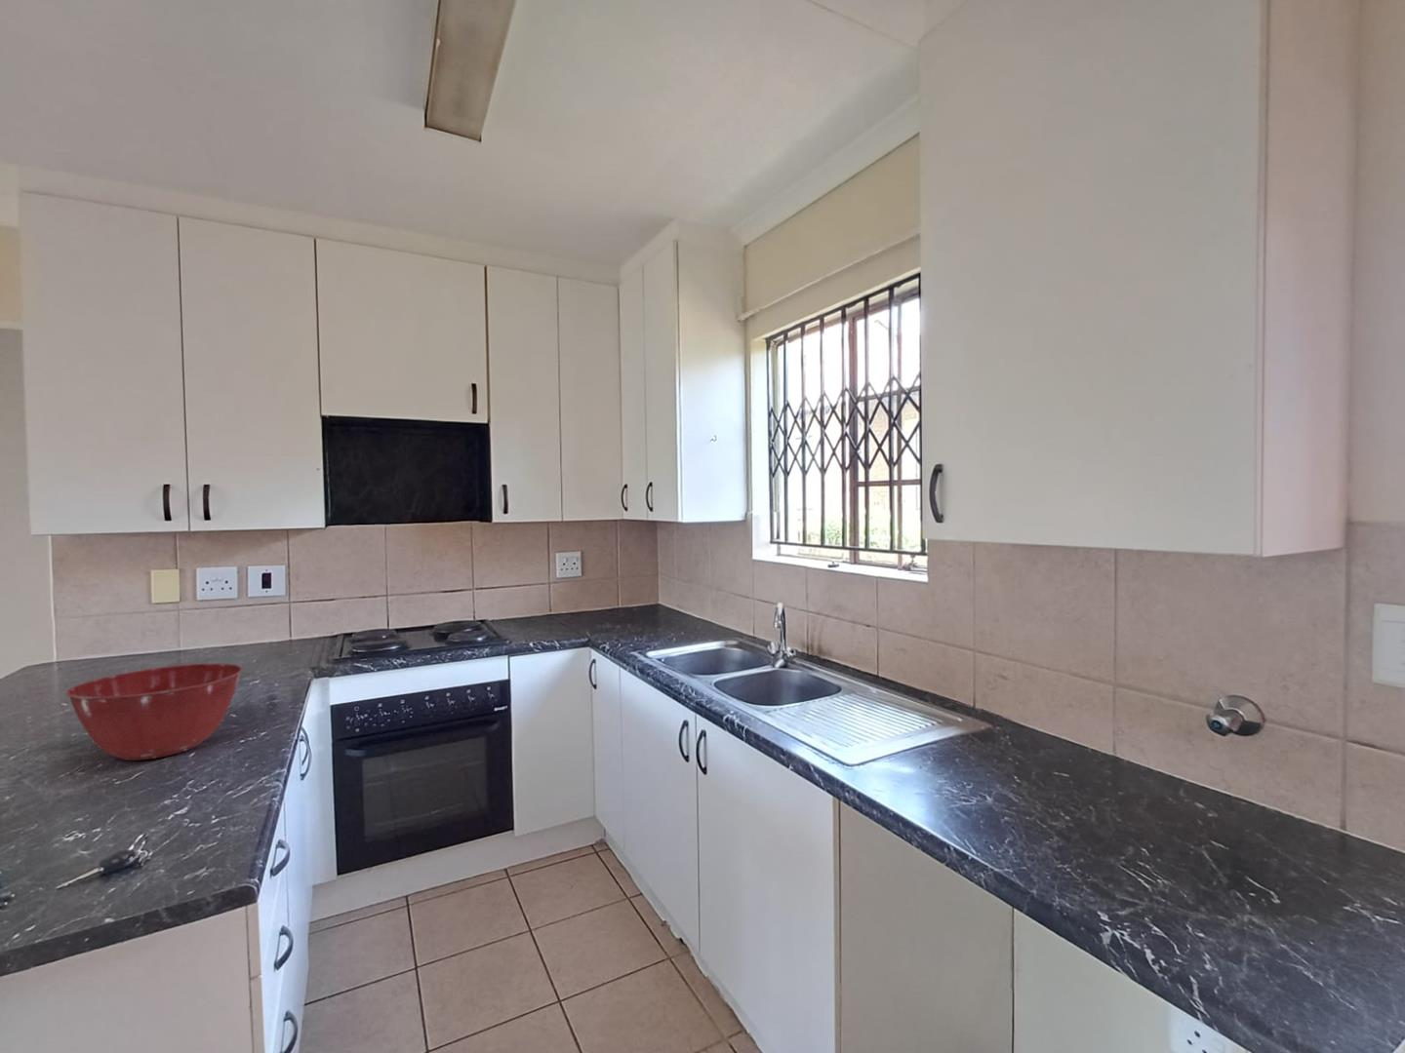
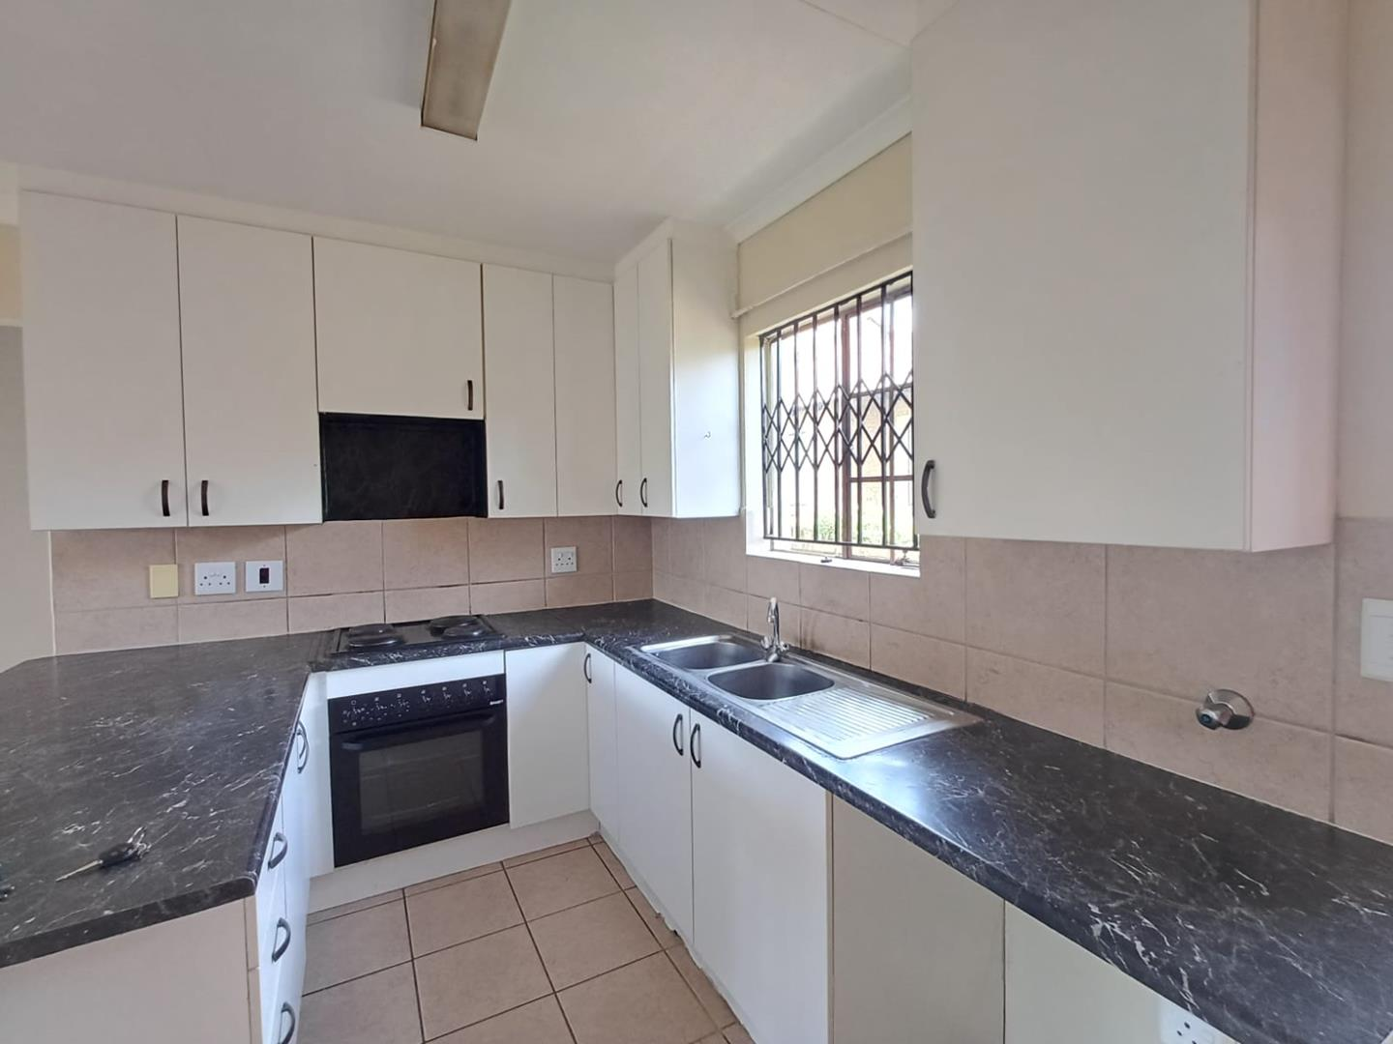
- mixing bowl [65,663,243,761]
